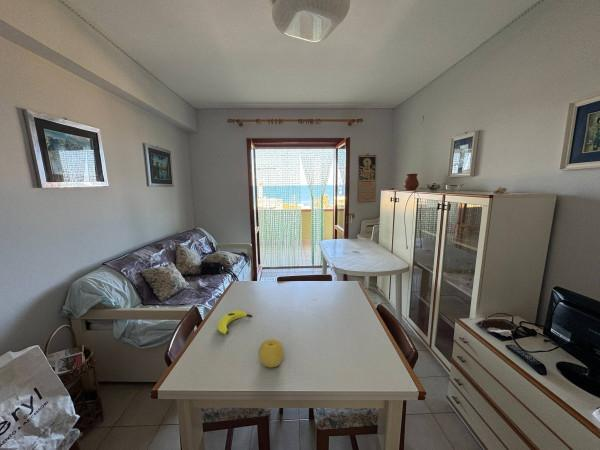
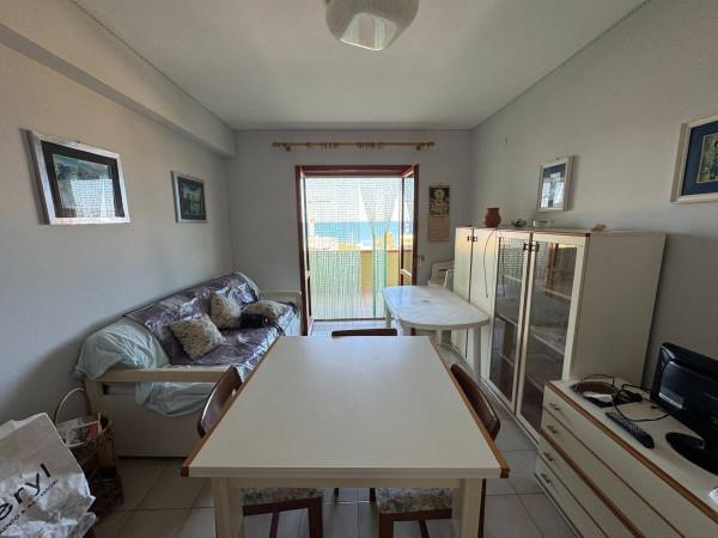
- fruit [258,338,285,369]
- banana [217,309,253,335]
